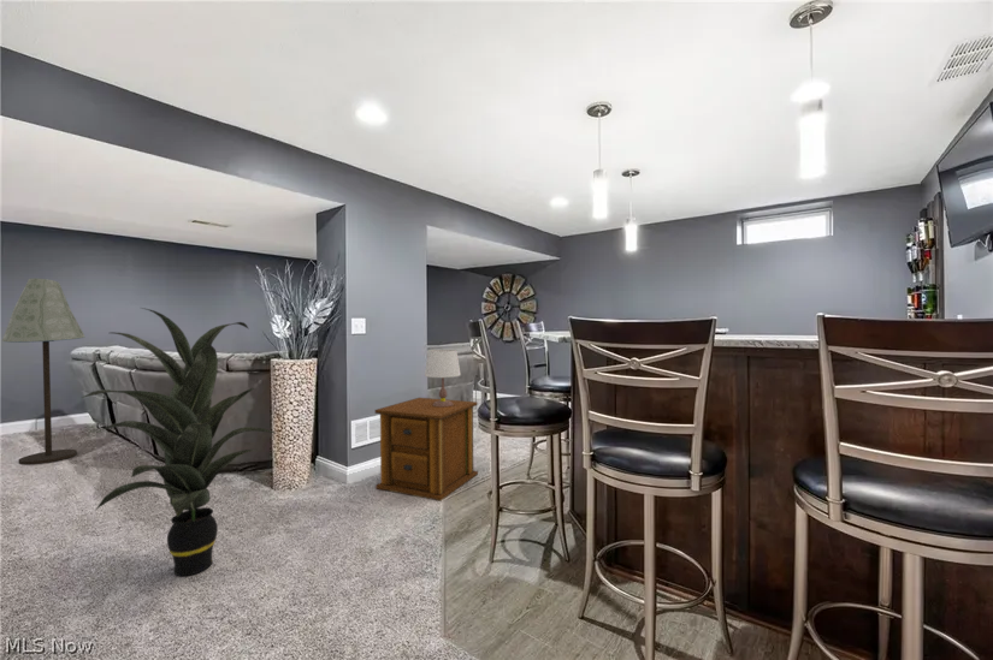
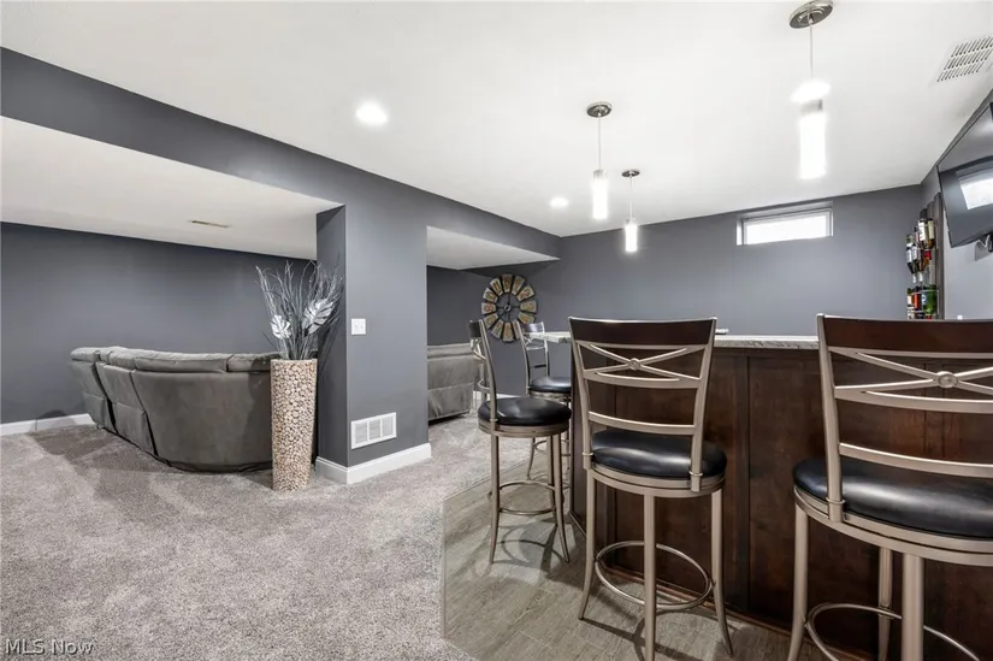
- floor lamp [1,278,85,466]
- table lamp [424,349,462,406]
- indoor plant [81,307,280,577]
- side table [374,397,479,503]
